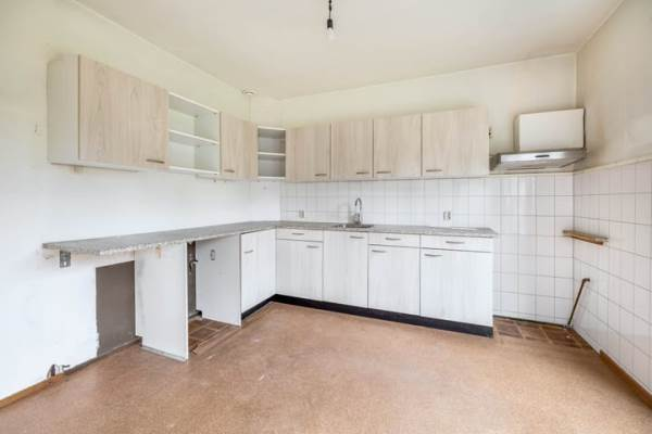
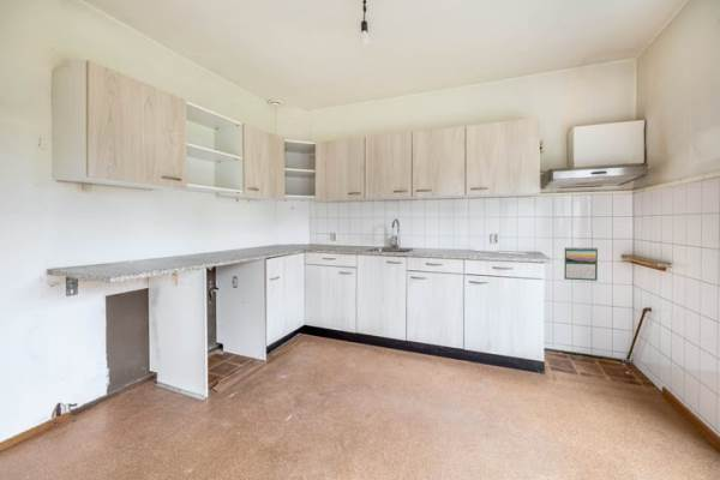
+ calendar [563,246,599,282]
